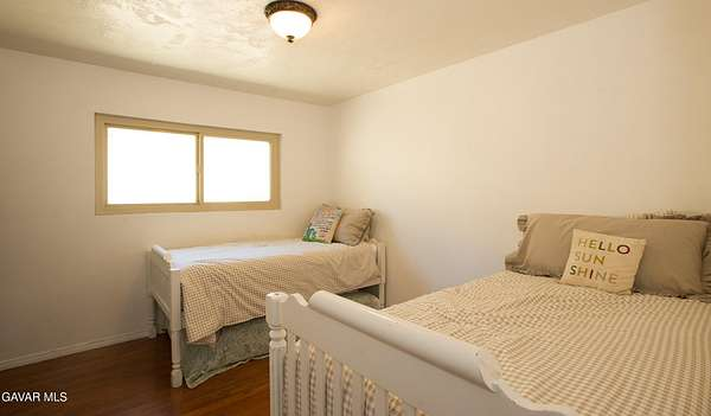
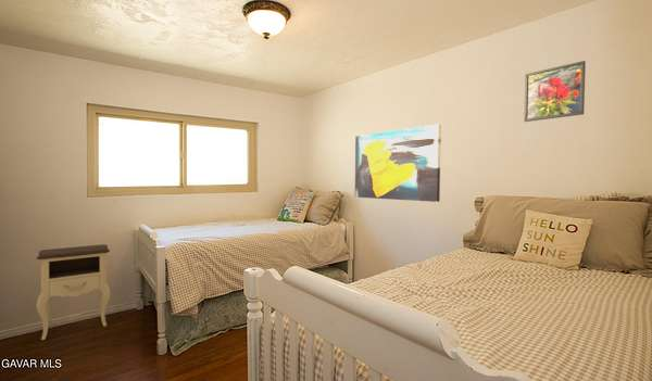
+ wall art [354,123,442,203]
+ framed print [523,60,587,123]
+ nightstand [36,243,111,341]
